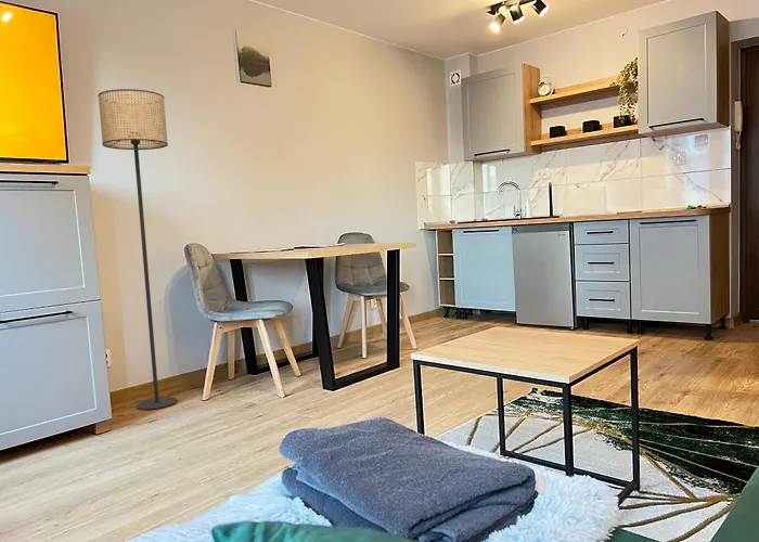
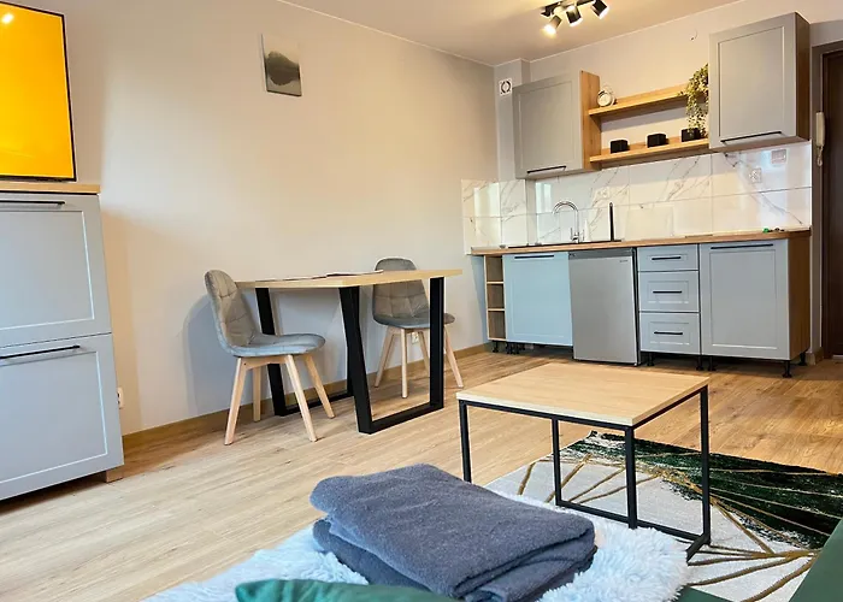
- floor lamp [97,88,179,411]
